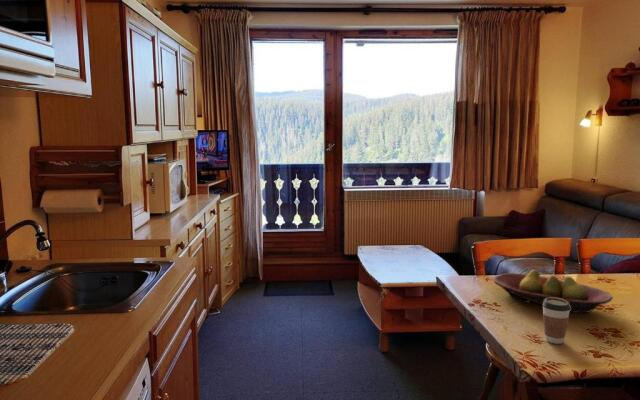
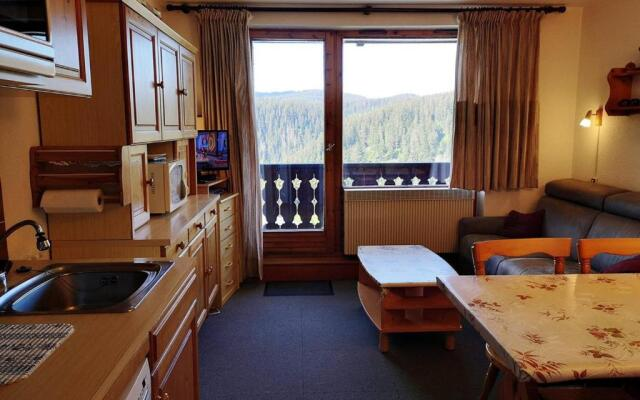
- coffee cup [542,298,571,345]
- fruit bowl [493,269,614,314]
